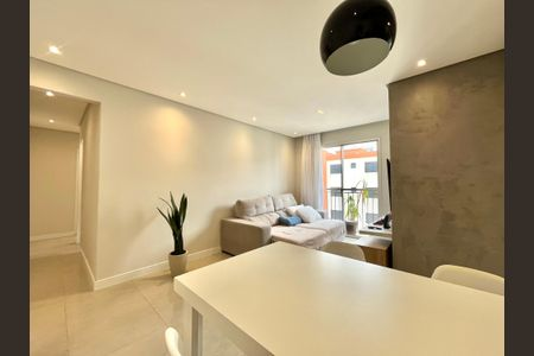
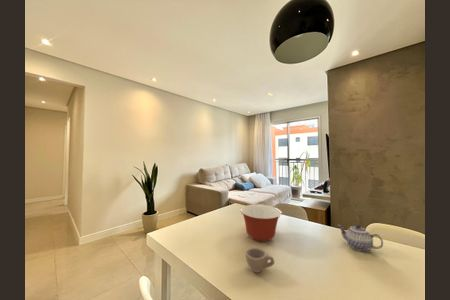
+ teapot [336,224,384,252]
+ cup [244,247,275,274]
+ mixing bowl [239,204,283,243]
